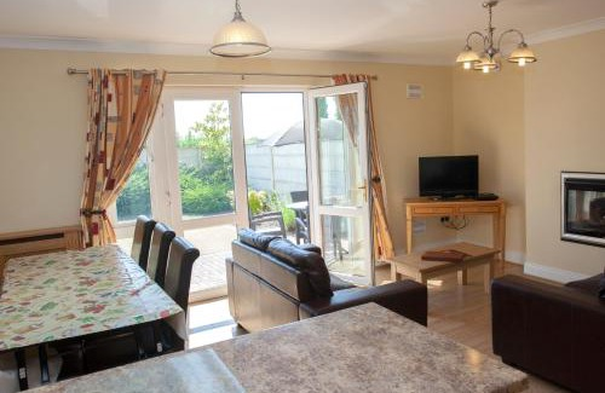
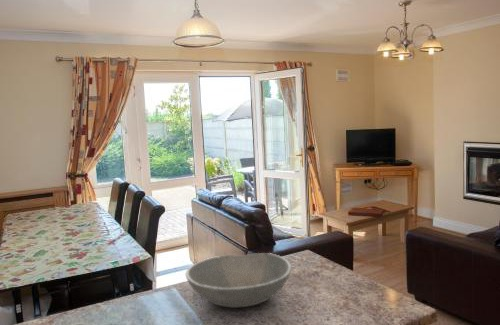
+ bowl [185,252,293,309]
